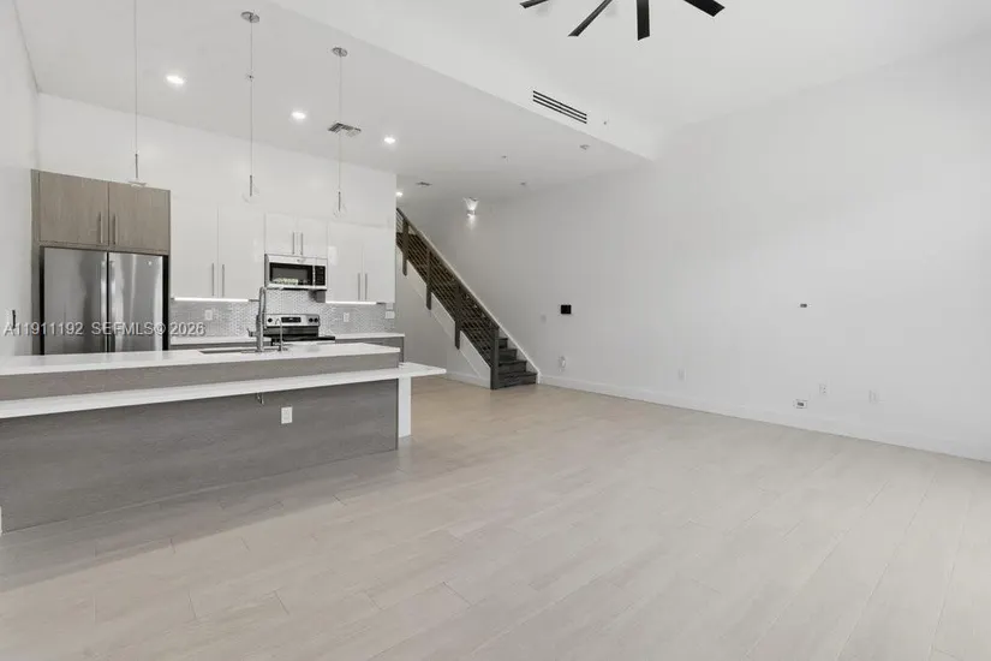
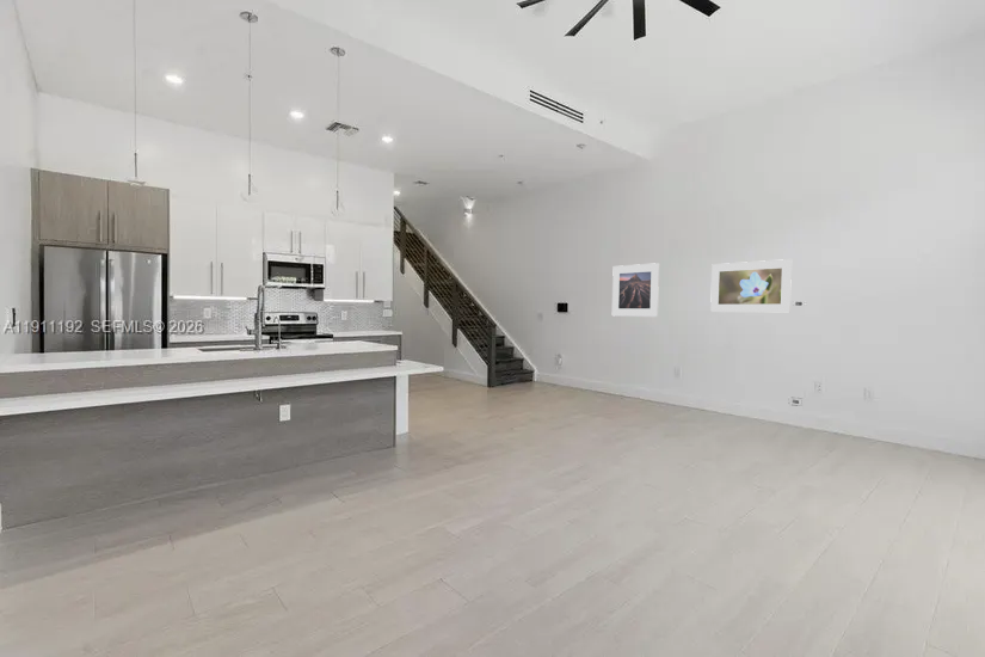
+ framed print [611,262,660,318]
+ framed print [709,258,793,313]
